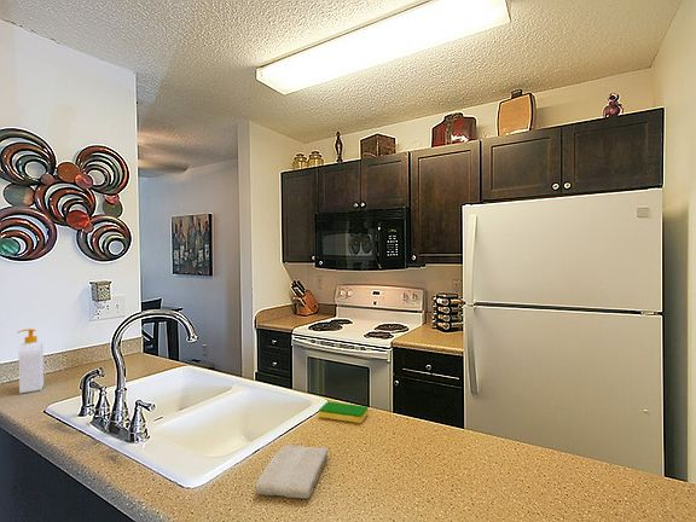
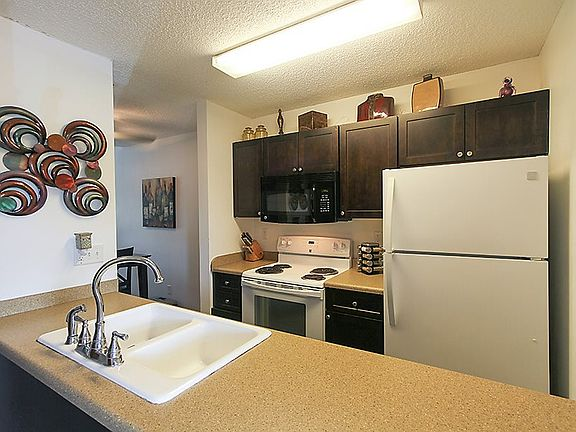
- soap bottle [17,327,45,394]
- washcloth [254,443,329,500]
- dish sponge [318,400,370,424]
